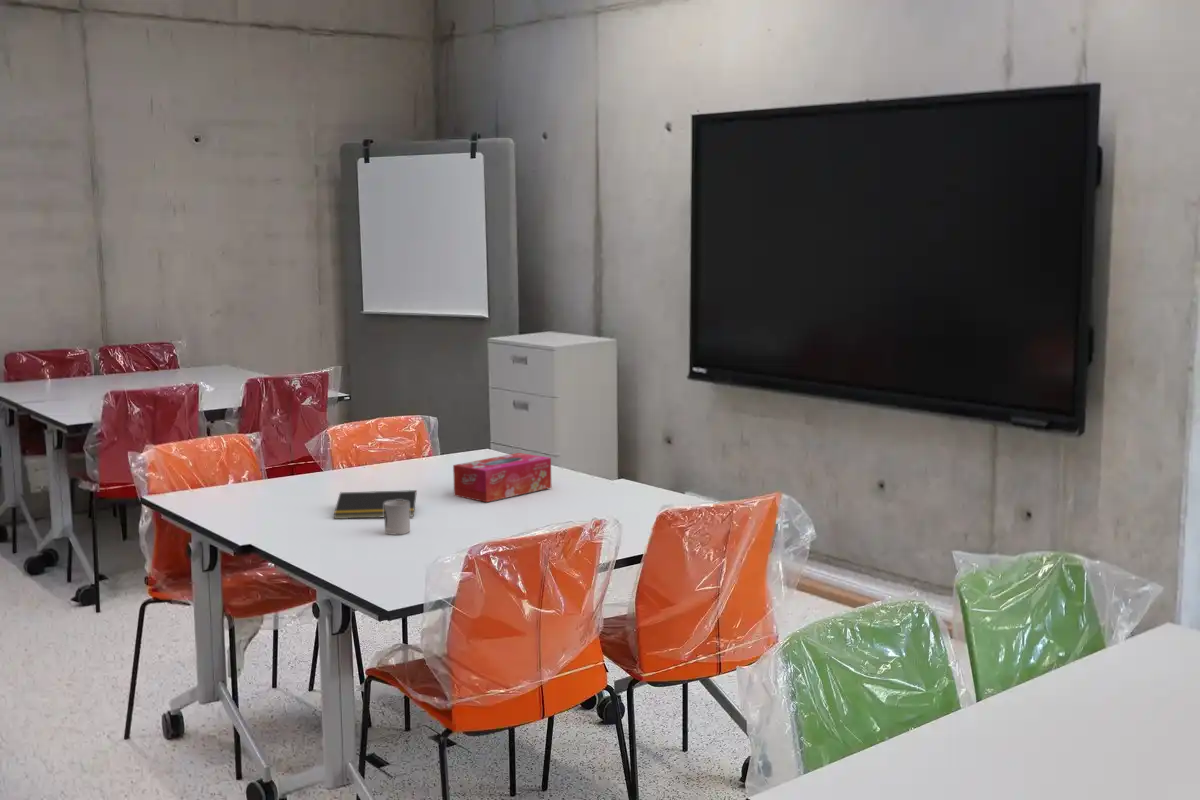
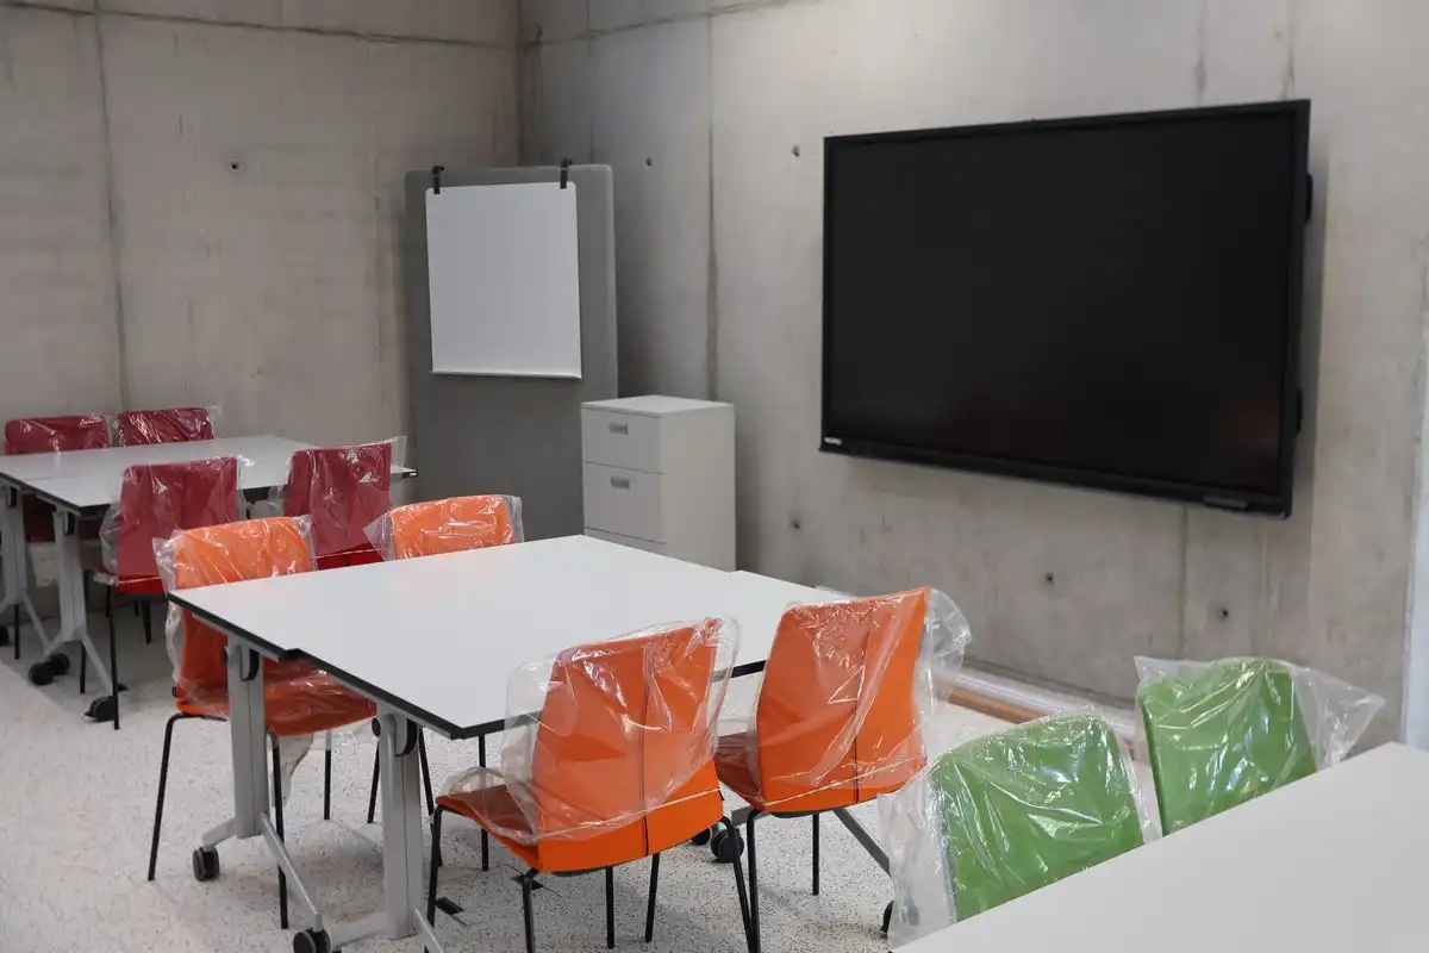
- cup [383,500,411,535]
- tissue box [452,452,552,503]
- notepad [333,489,417,520]
